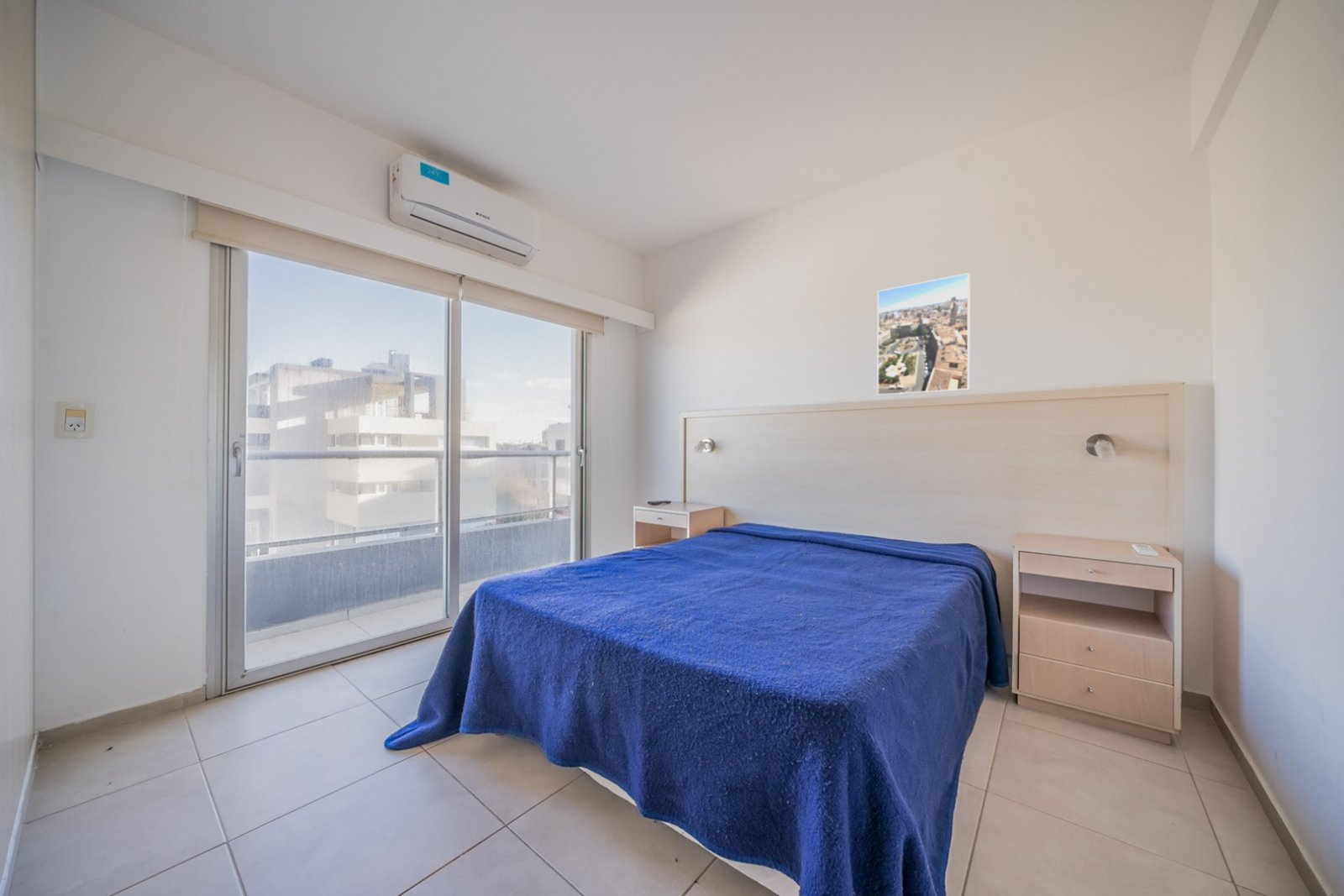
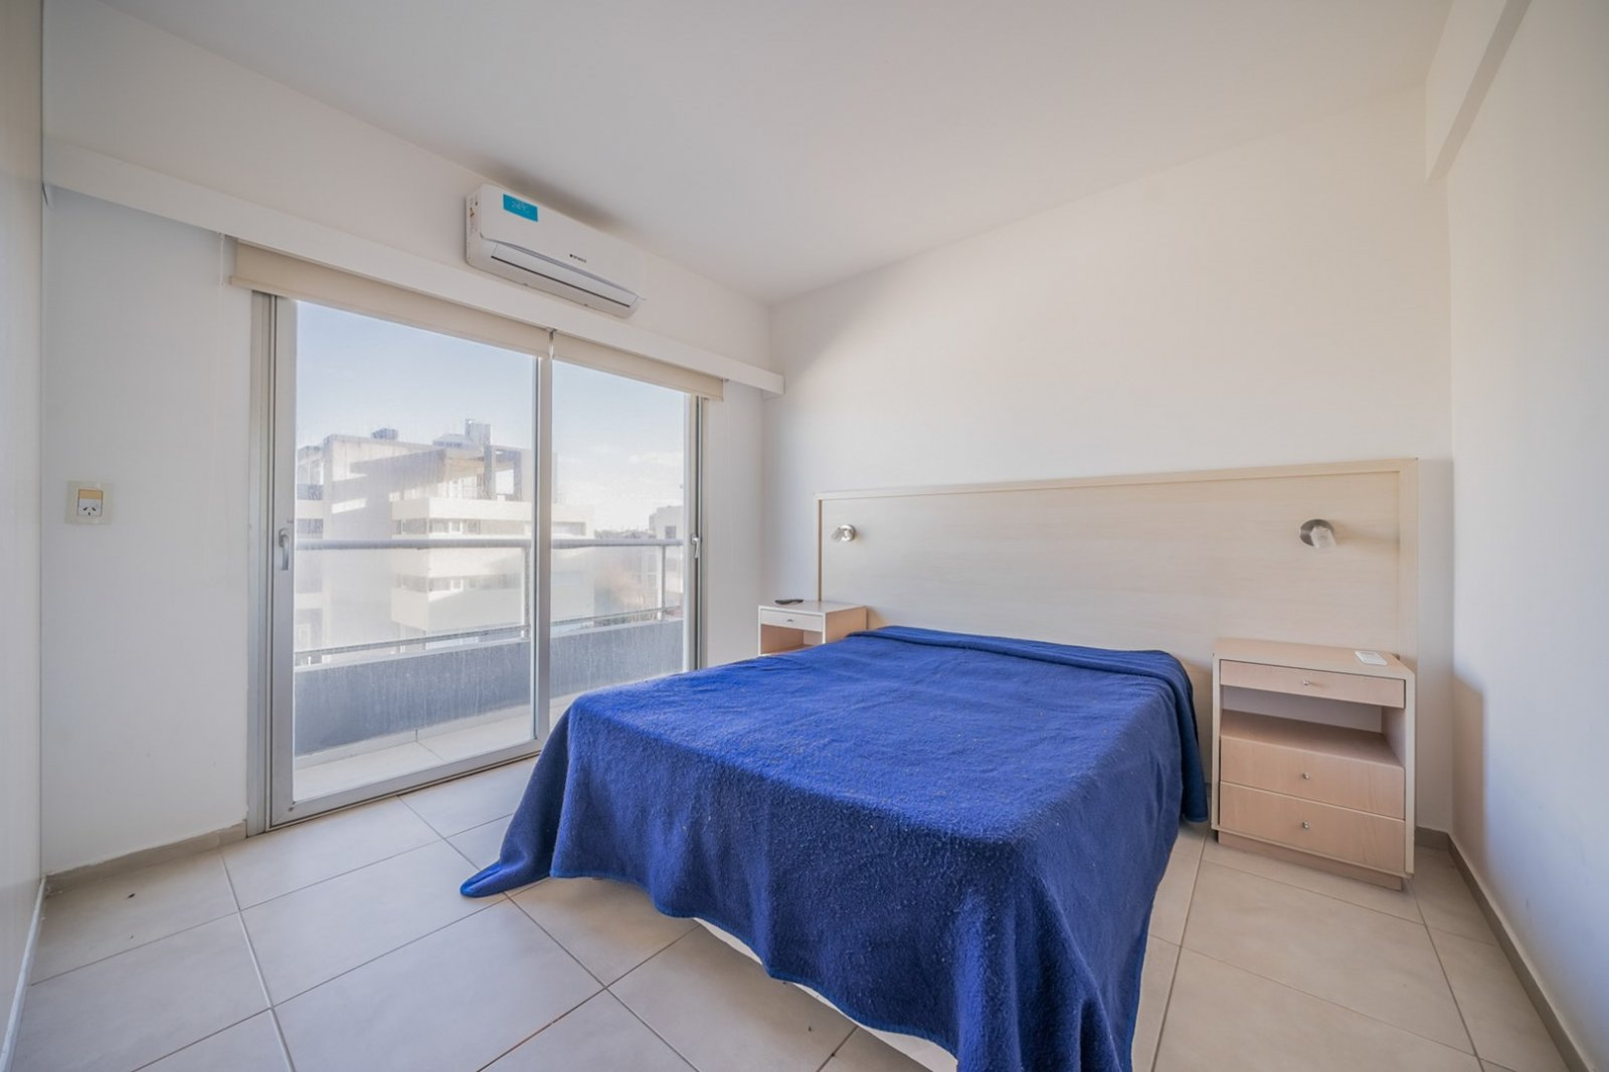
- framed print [876,272,971,396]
